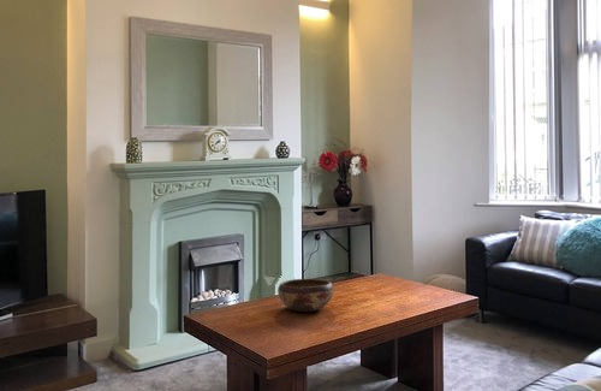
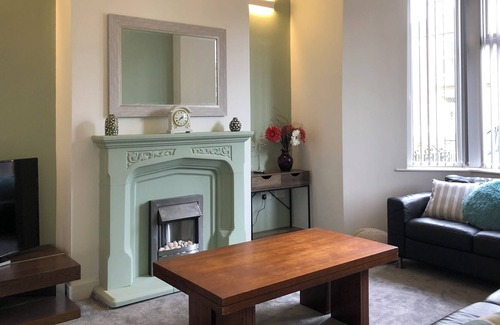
- decorative bowl [276,278,335,313]
